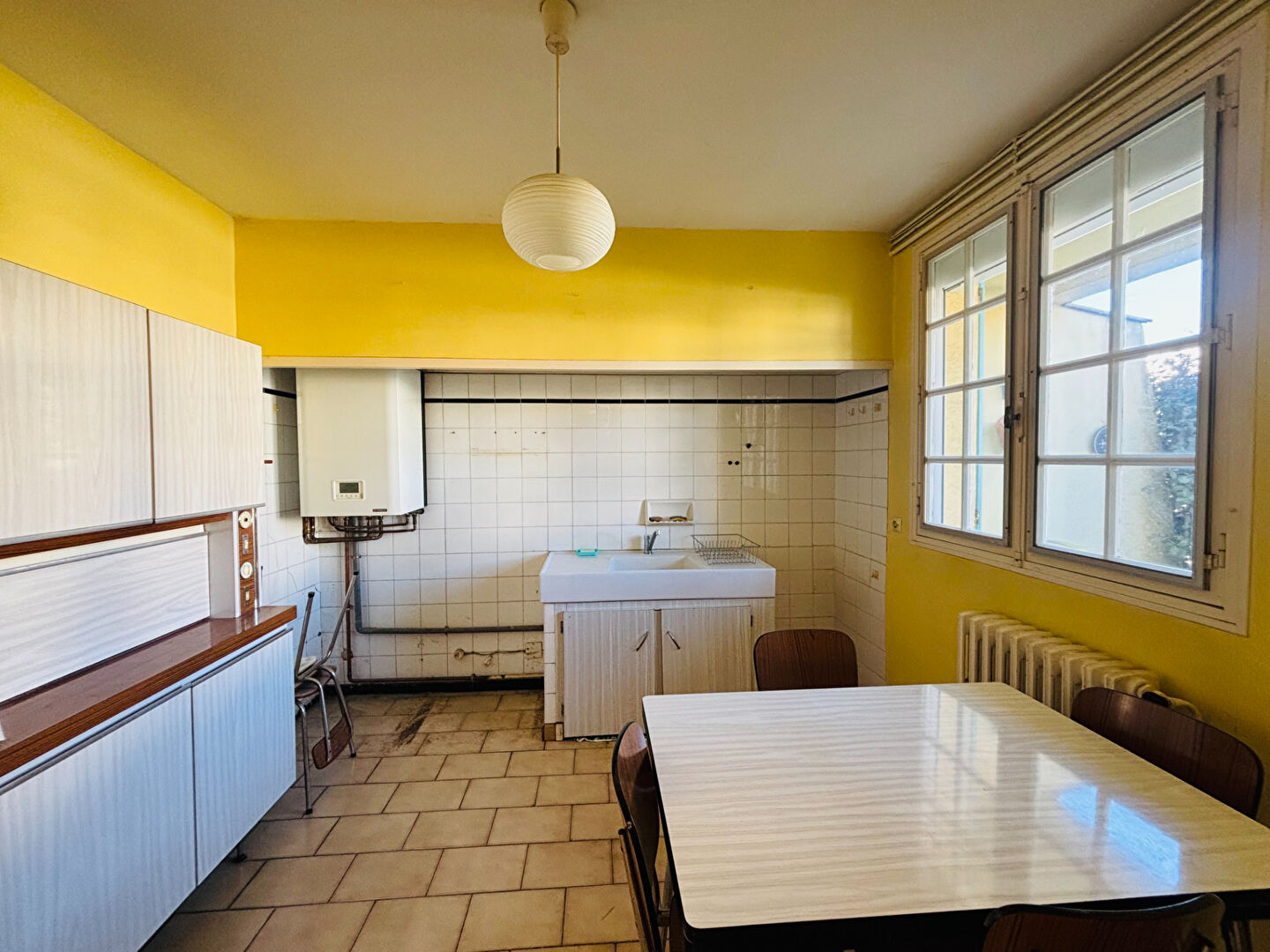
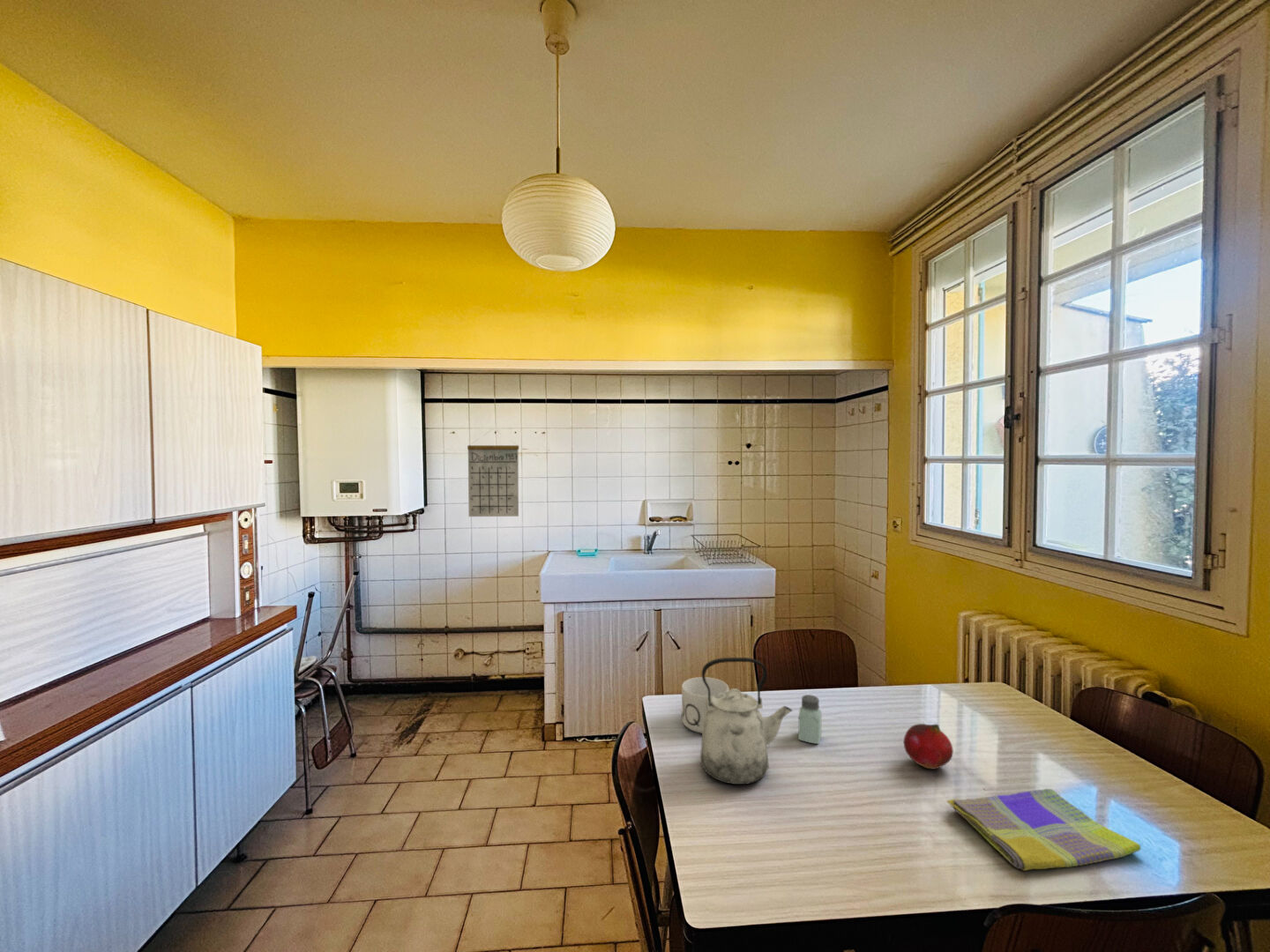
+ dish towel [946,788,1141,872]
+ kettle [699,657,793,785]
+ fruit [903,723,954,770]
+ saltshaker [797,694,823,745]
+ calendar [467,428,519,517]
+ mug [681,676,730,734]
